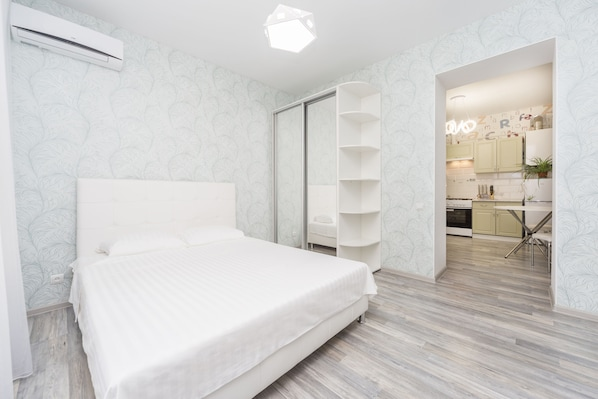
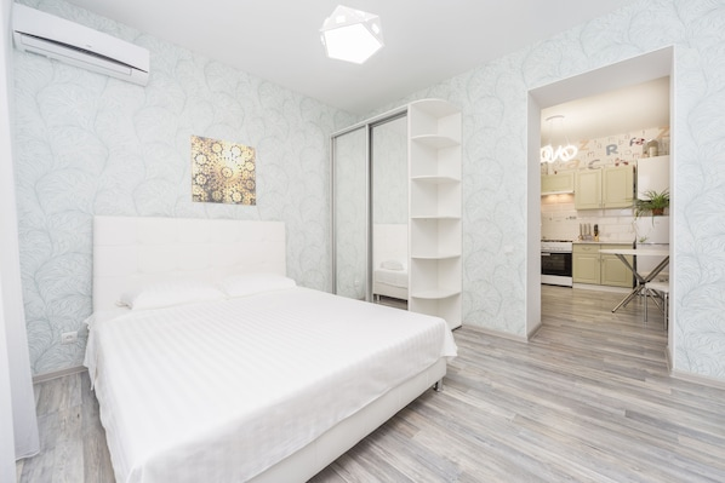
+ wall art [189,134,257,207]
